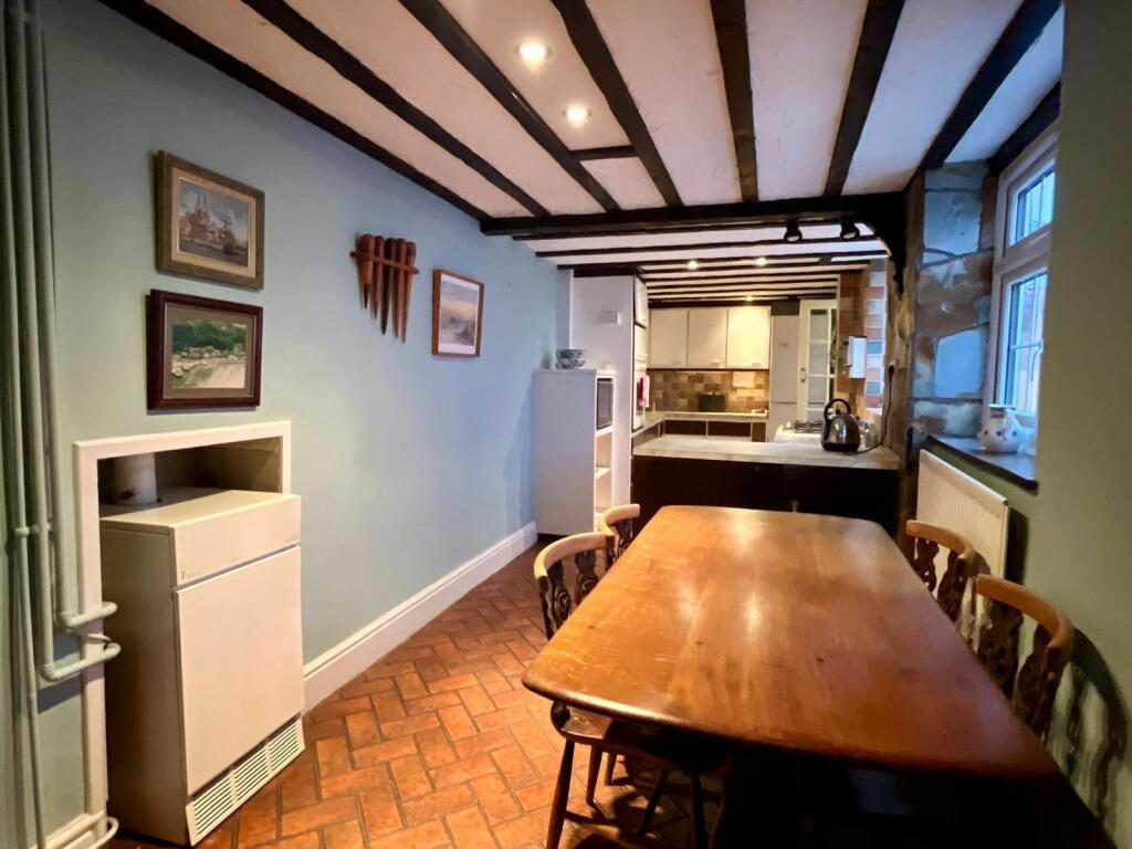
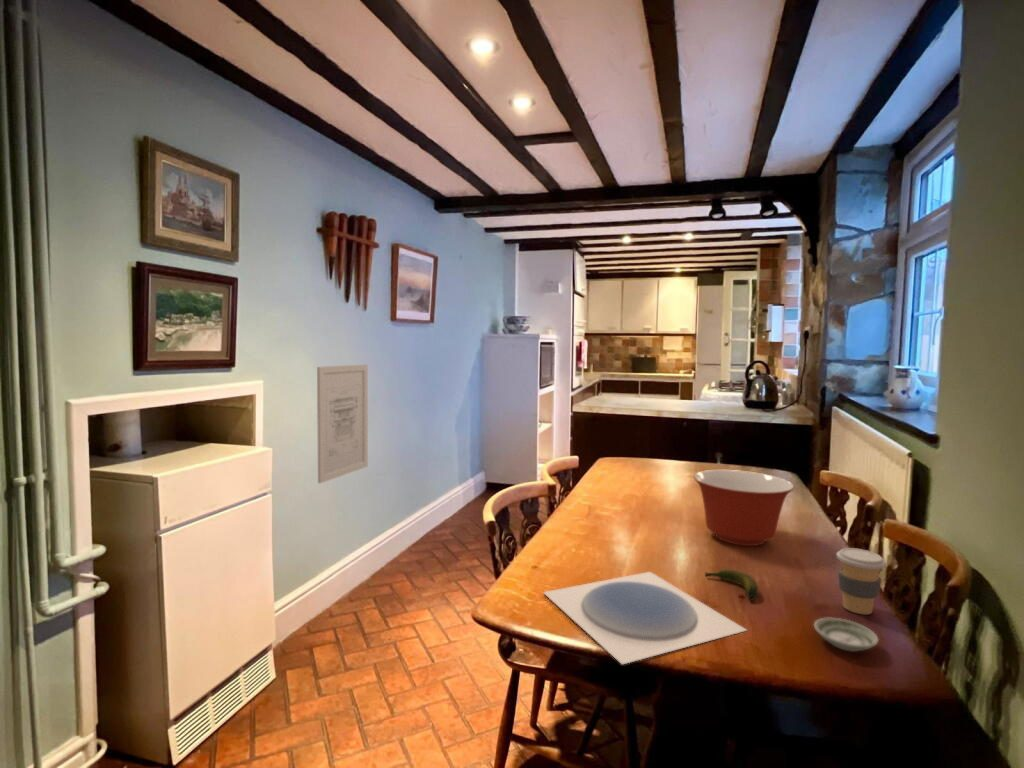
+ mixing bowl [693,469,795,547]
+ plate [542,571,748,665]
+ saucer [813,617,880,652]
+ banana [704,568,759,602]
+ wall art [316,364,369,484]
+ coffee cup [836,547,887,615]
